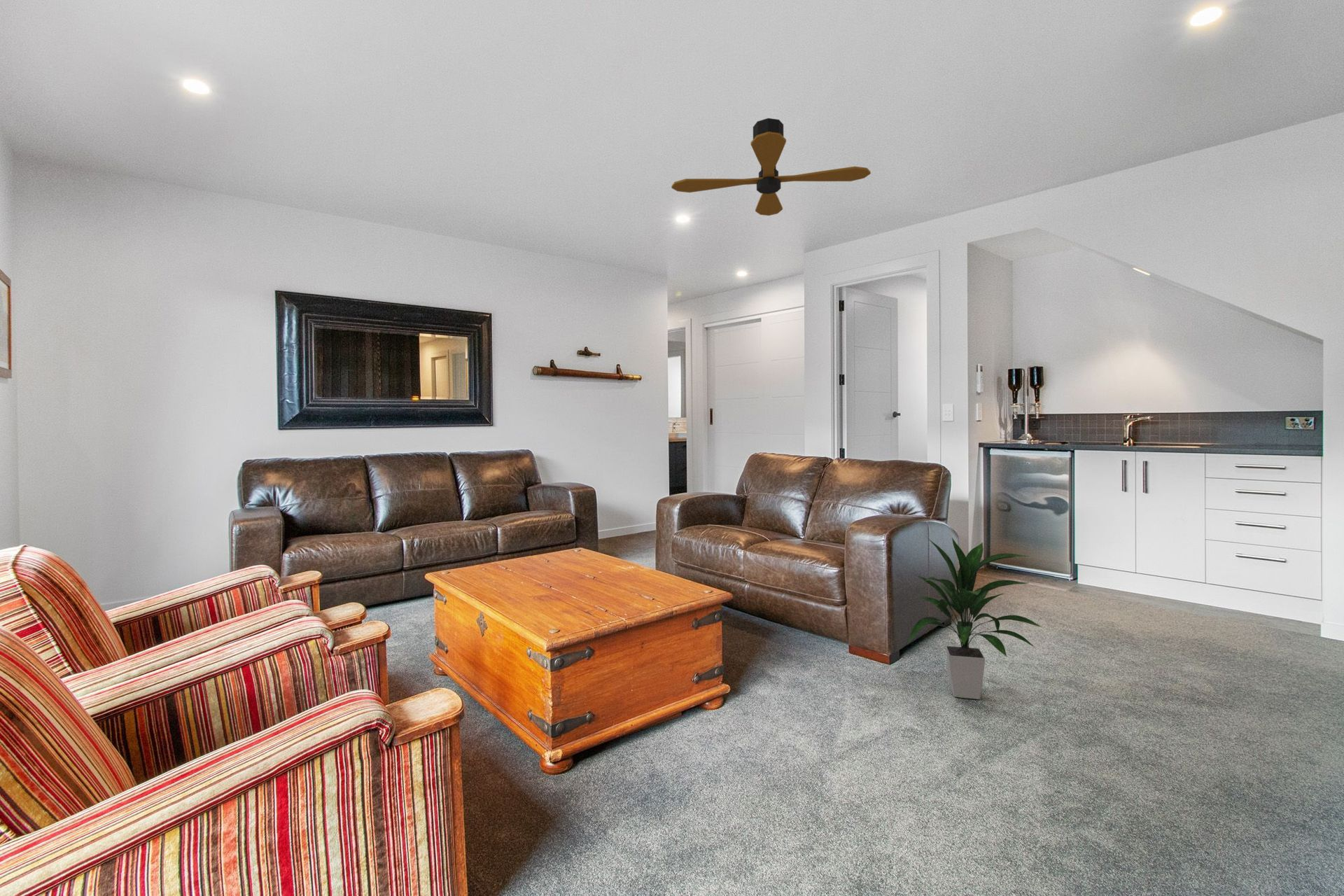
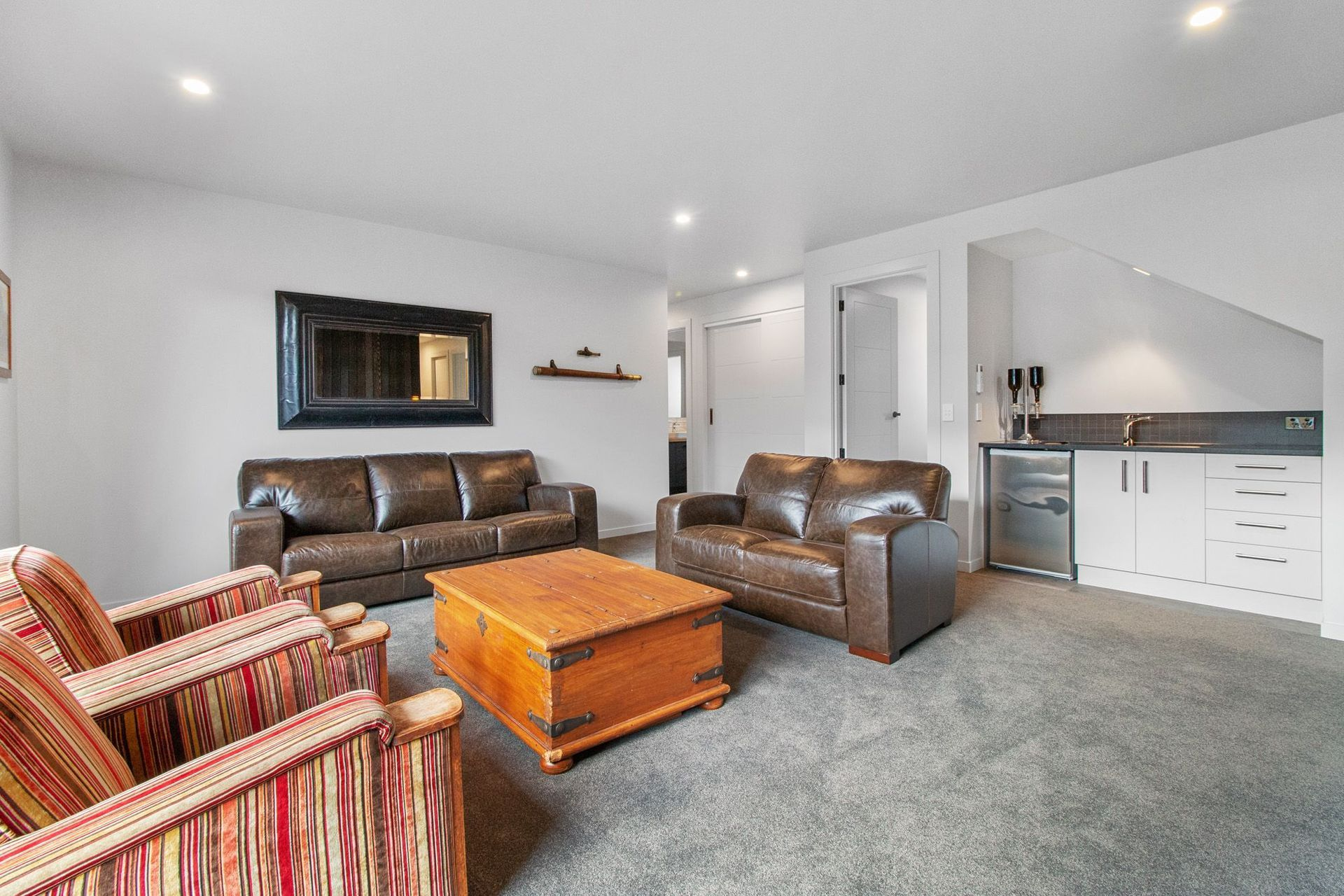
- ceiling fan [671,118,872,216]
- indoor plant [907,535,1043,700]
